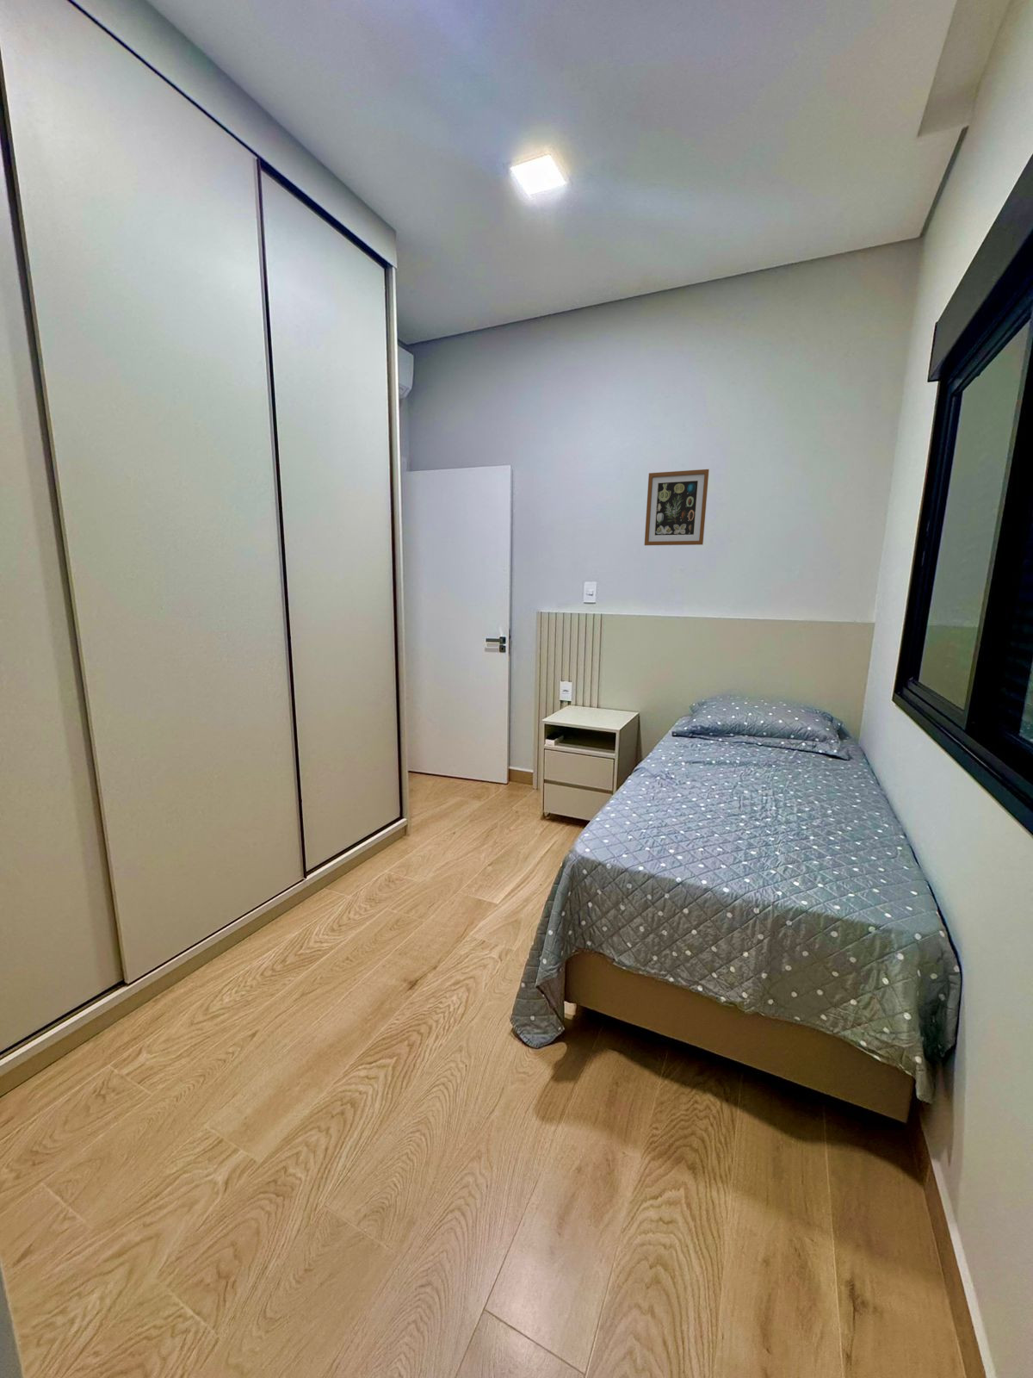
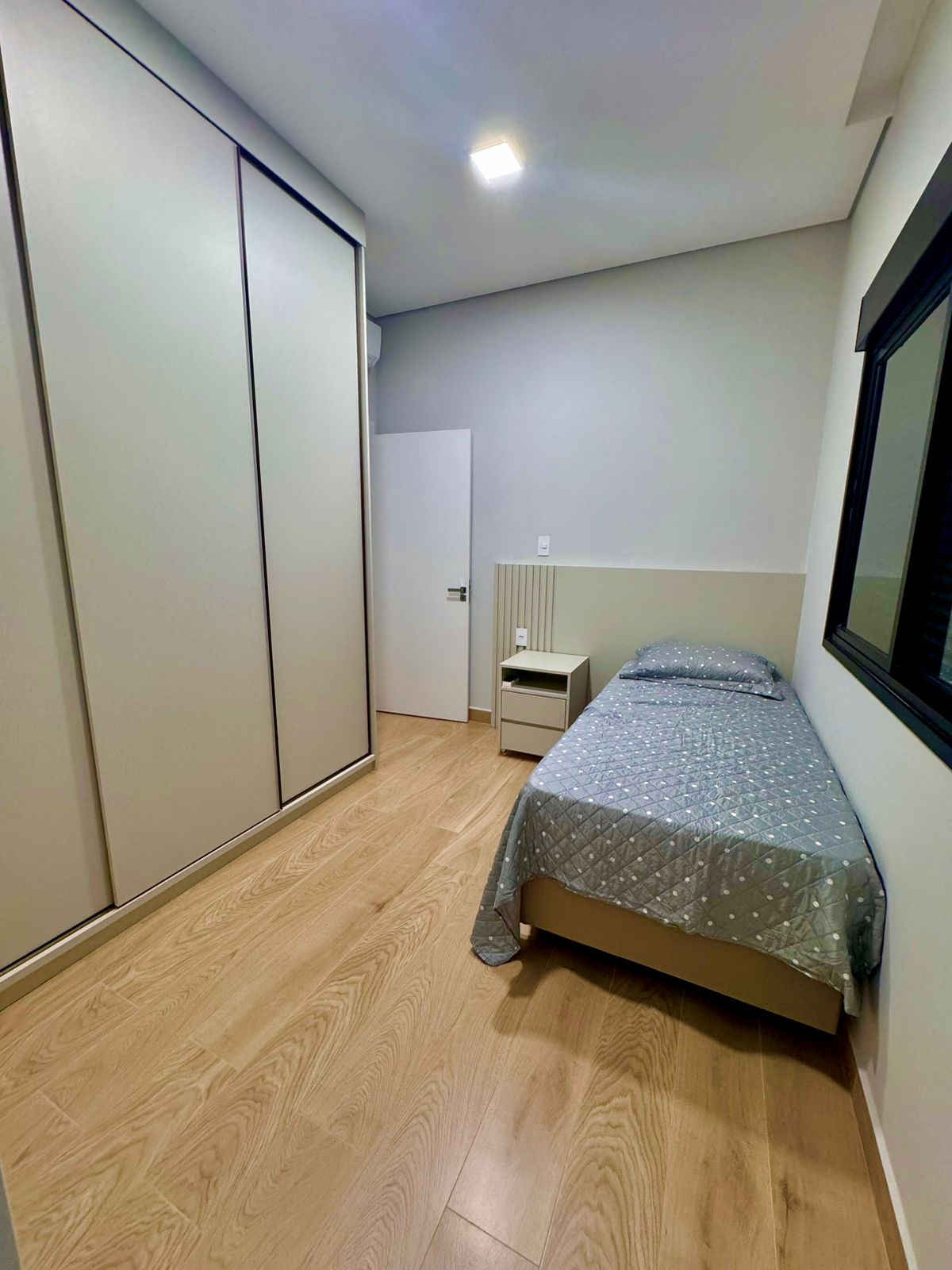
- wall art [643,469,711,546]
